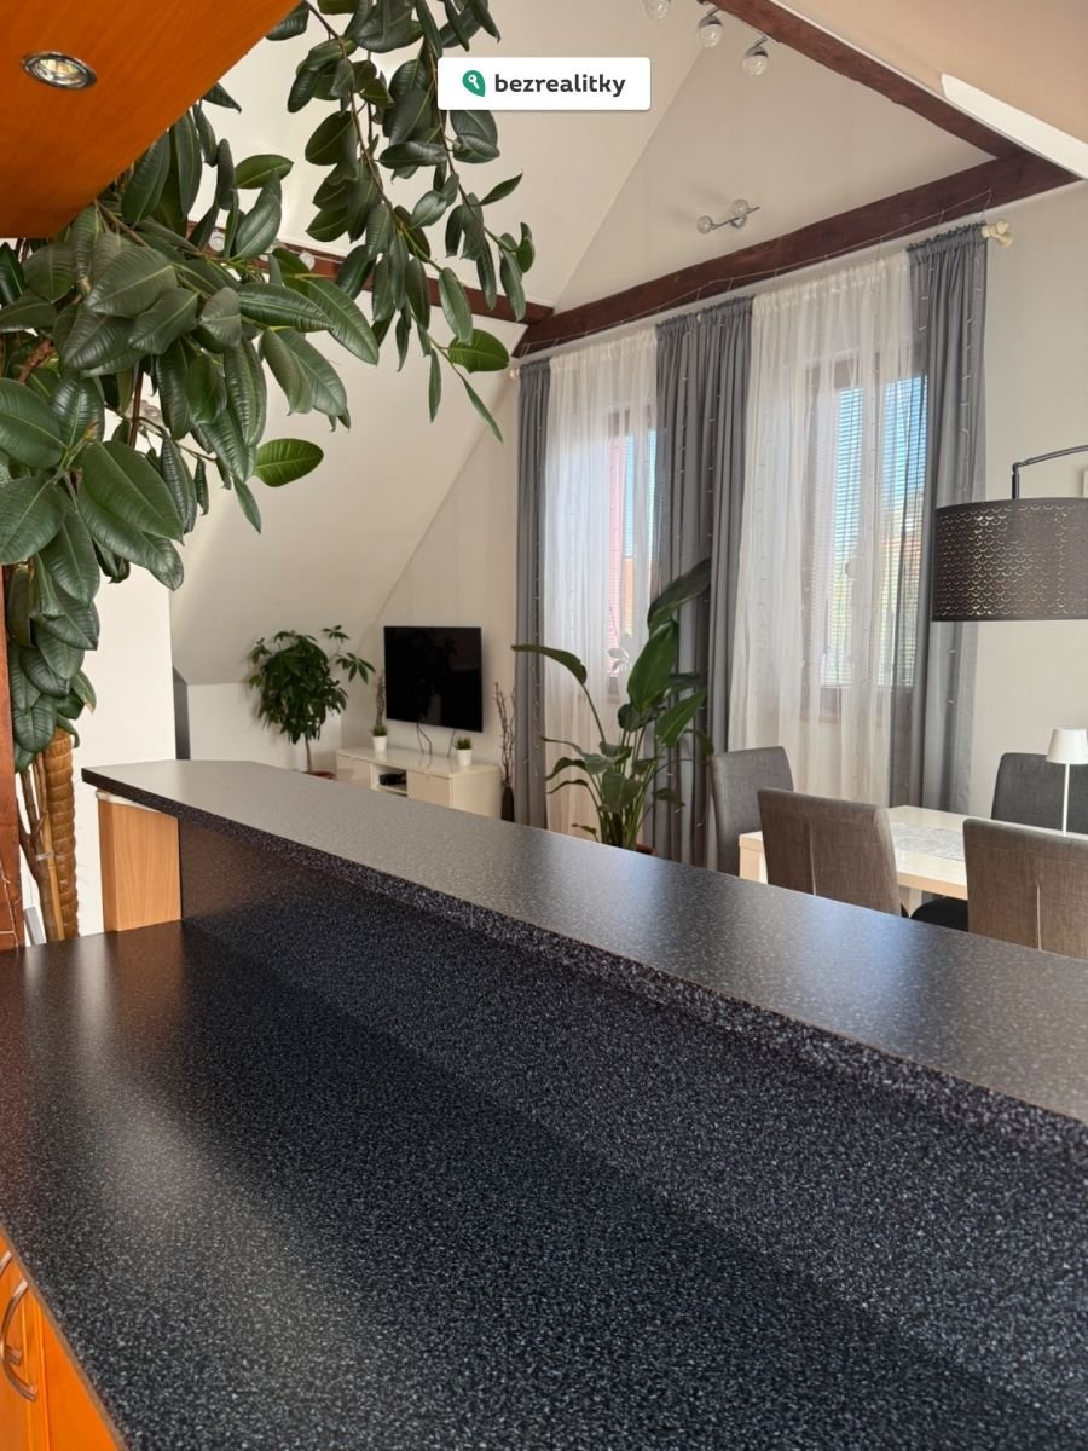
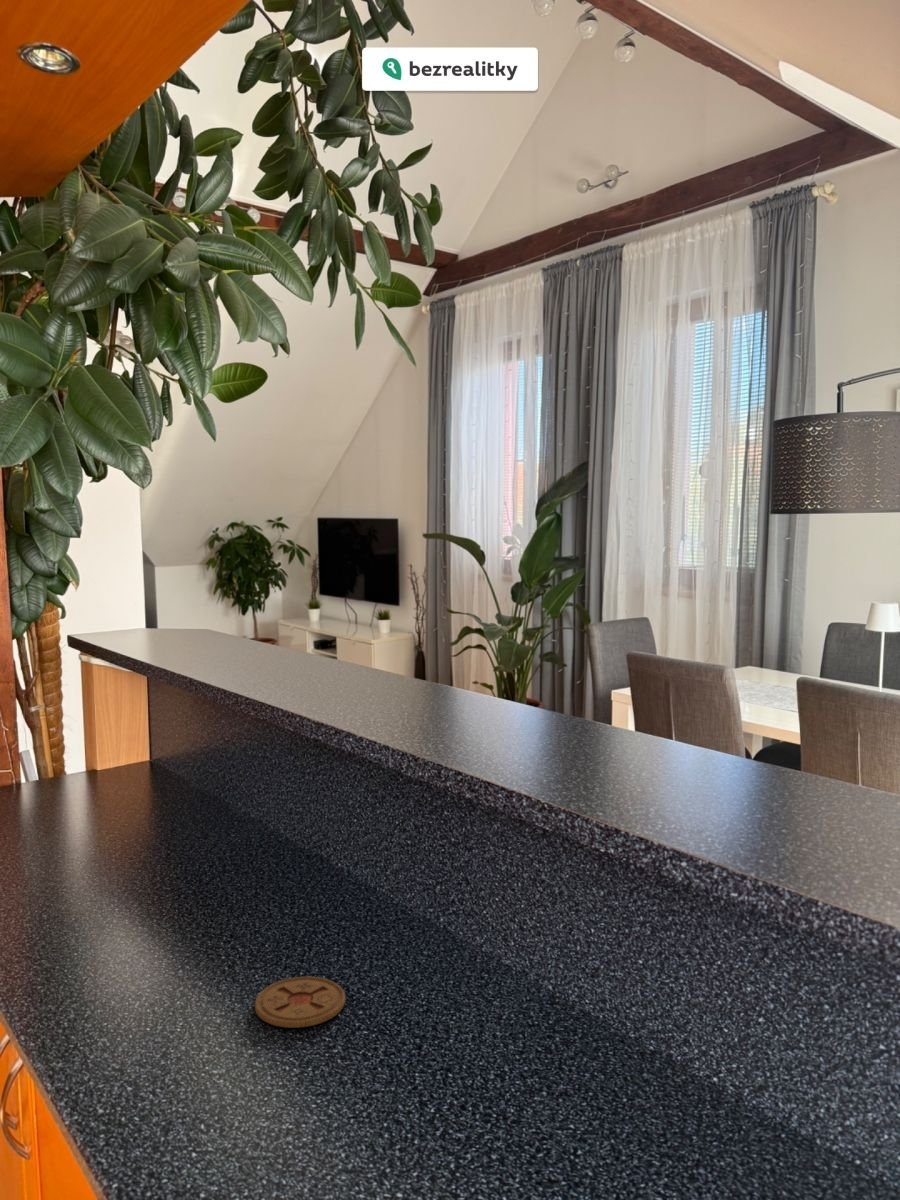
+ coaster [254,976,346,1029]
